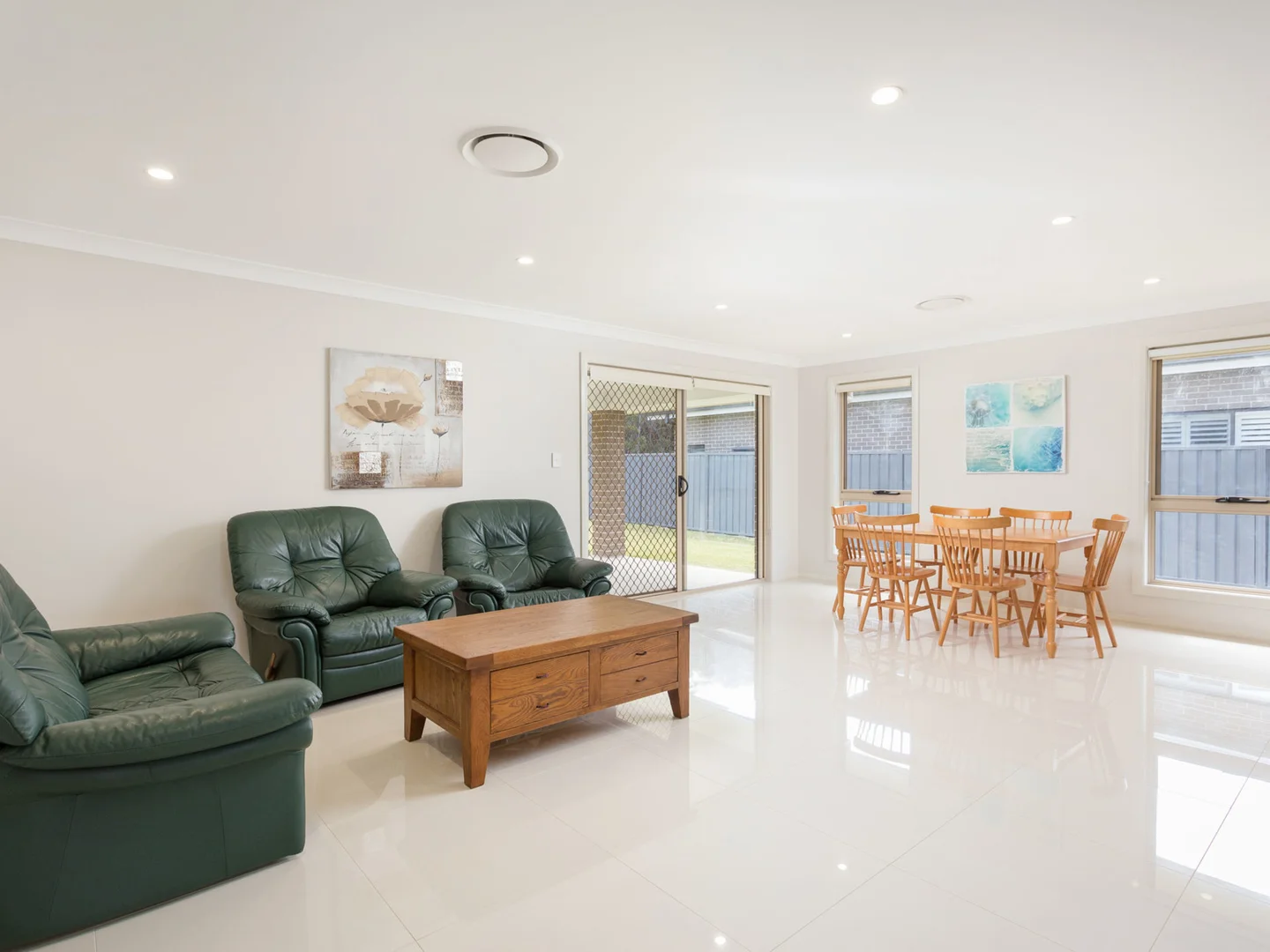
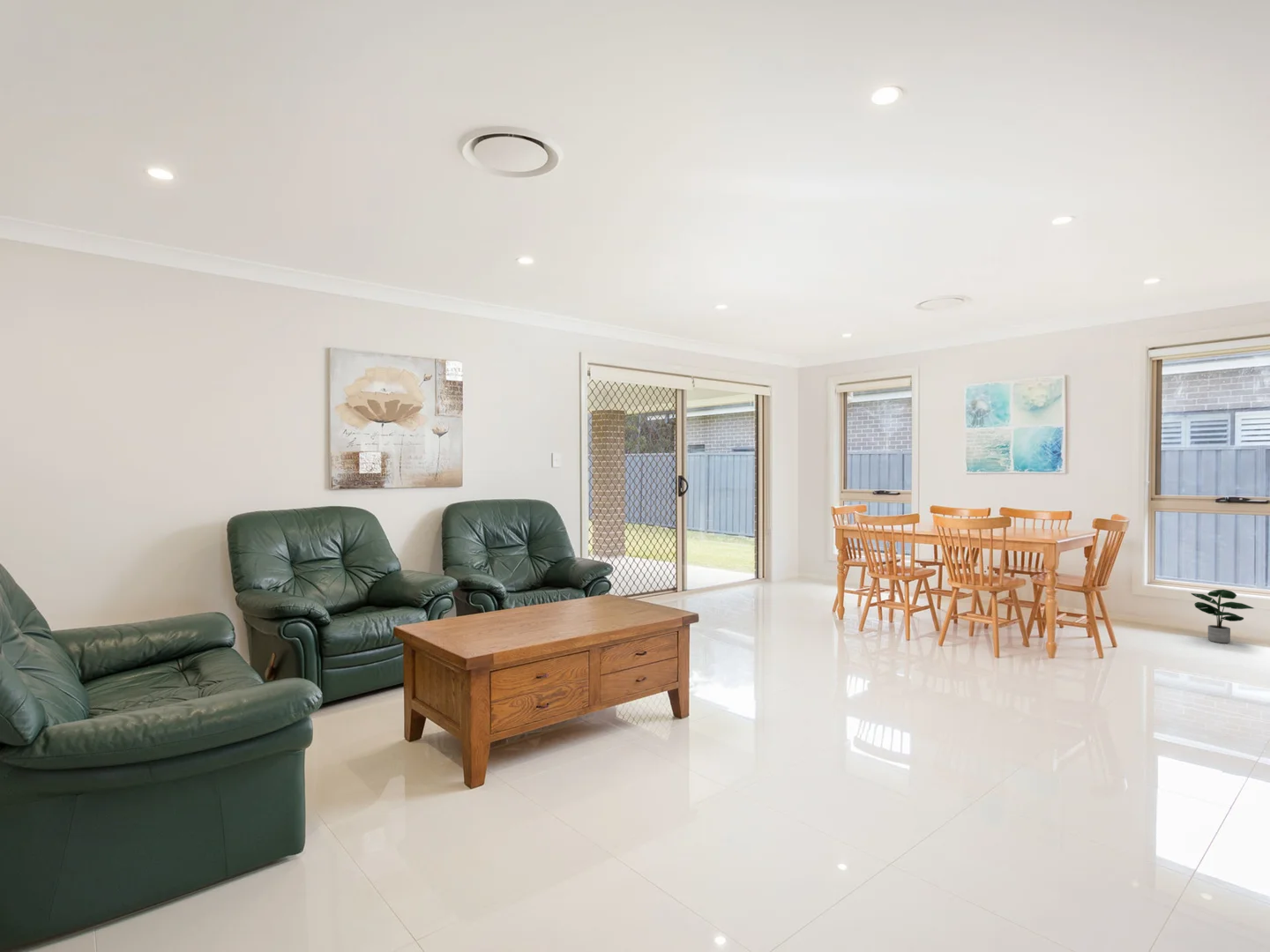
+ potted plant [1191,589,1255,644]
